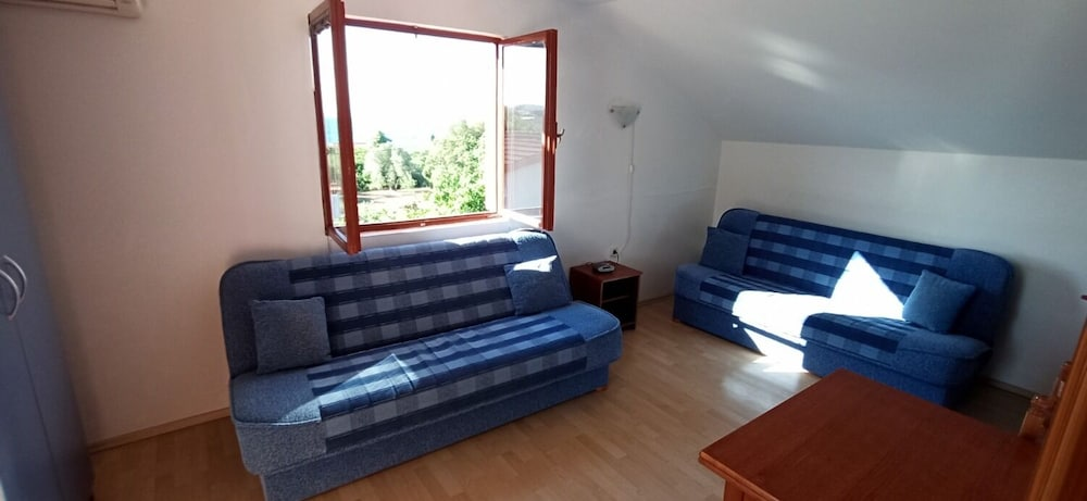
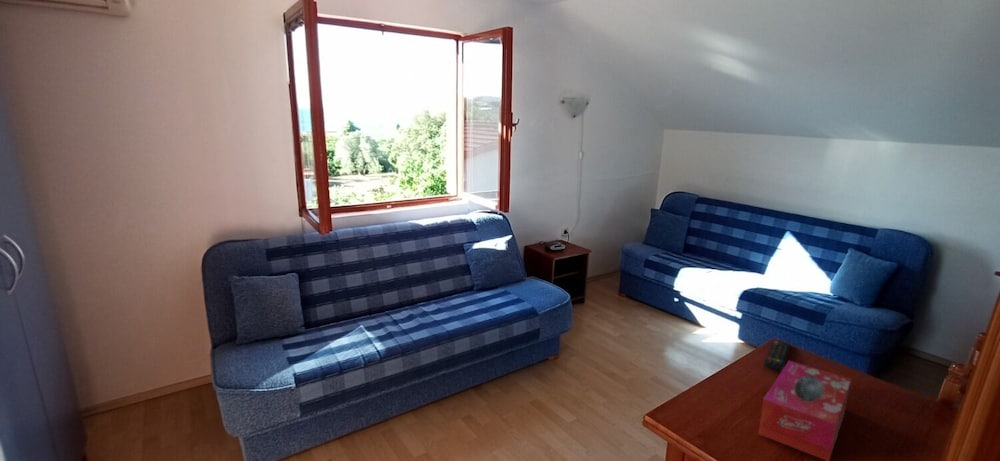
+ tissue box [758,360,852,461]
+ remote control [763,339,792,373]
